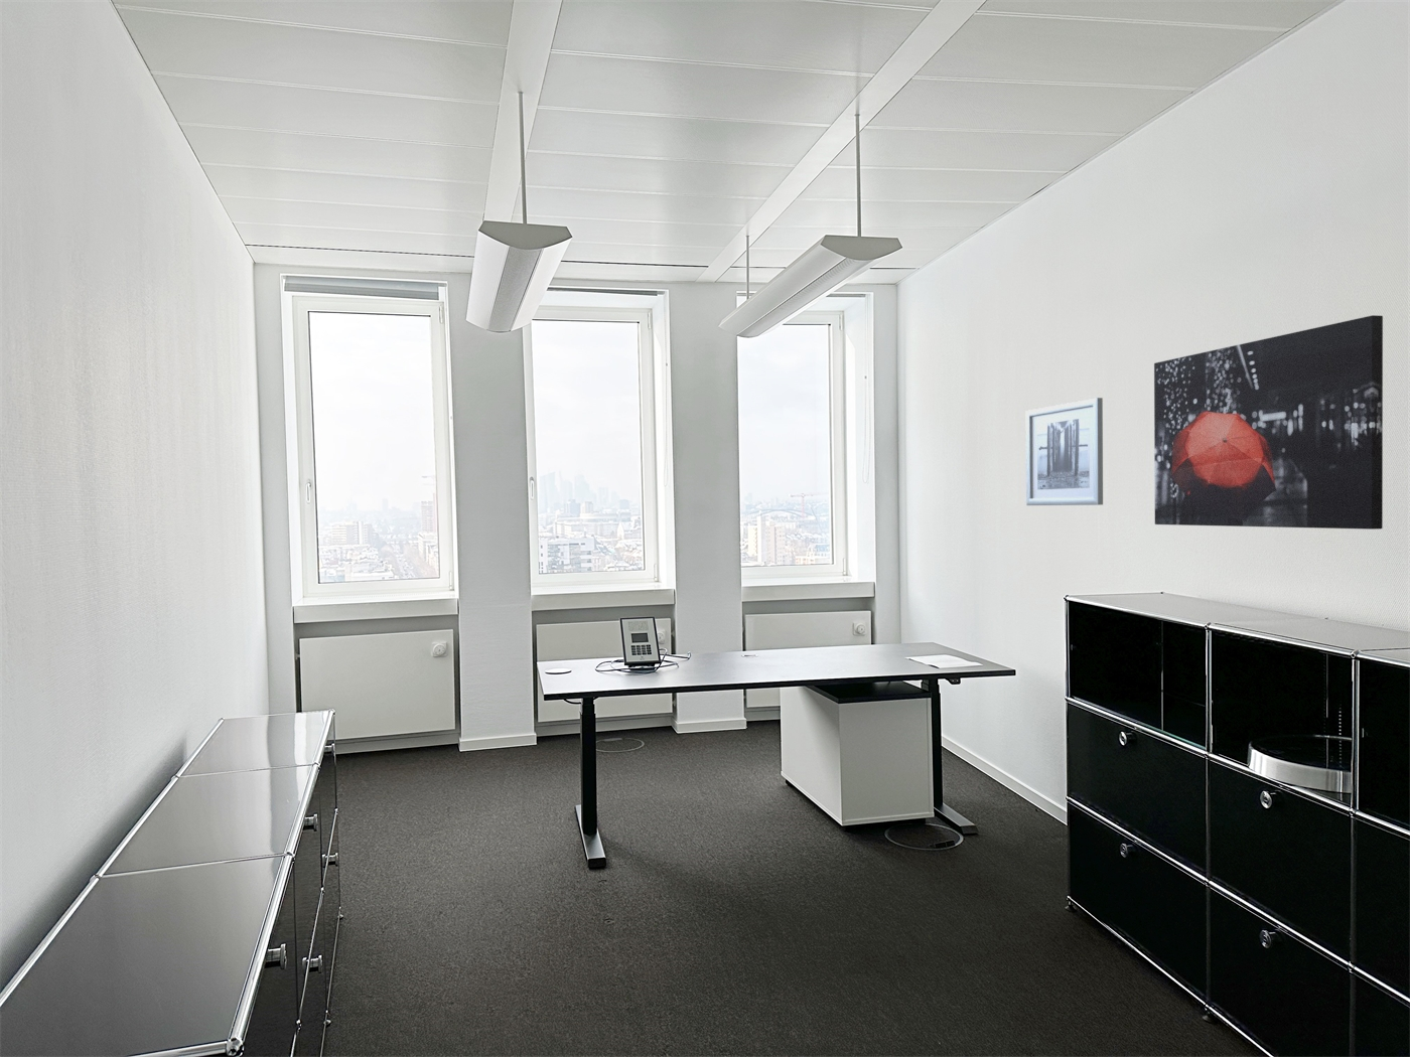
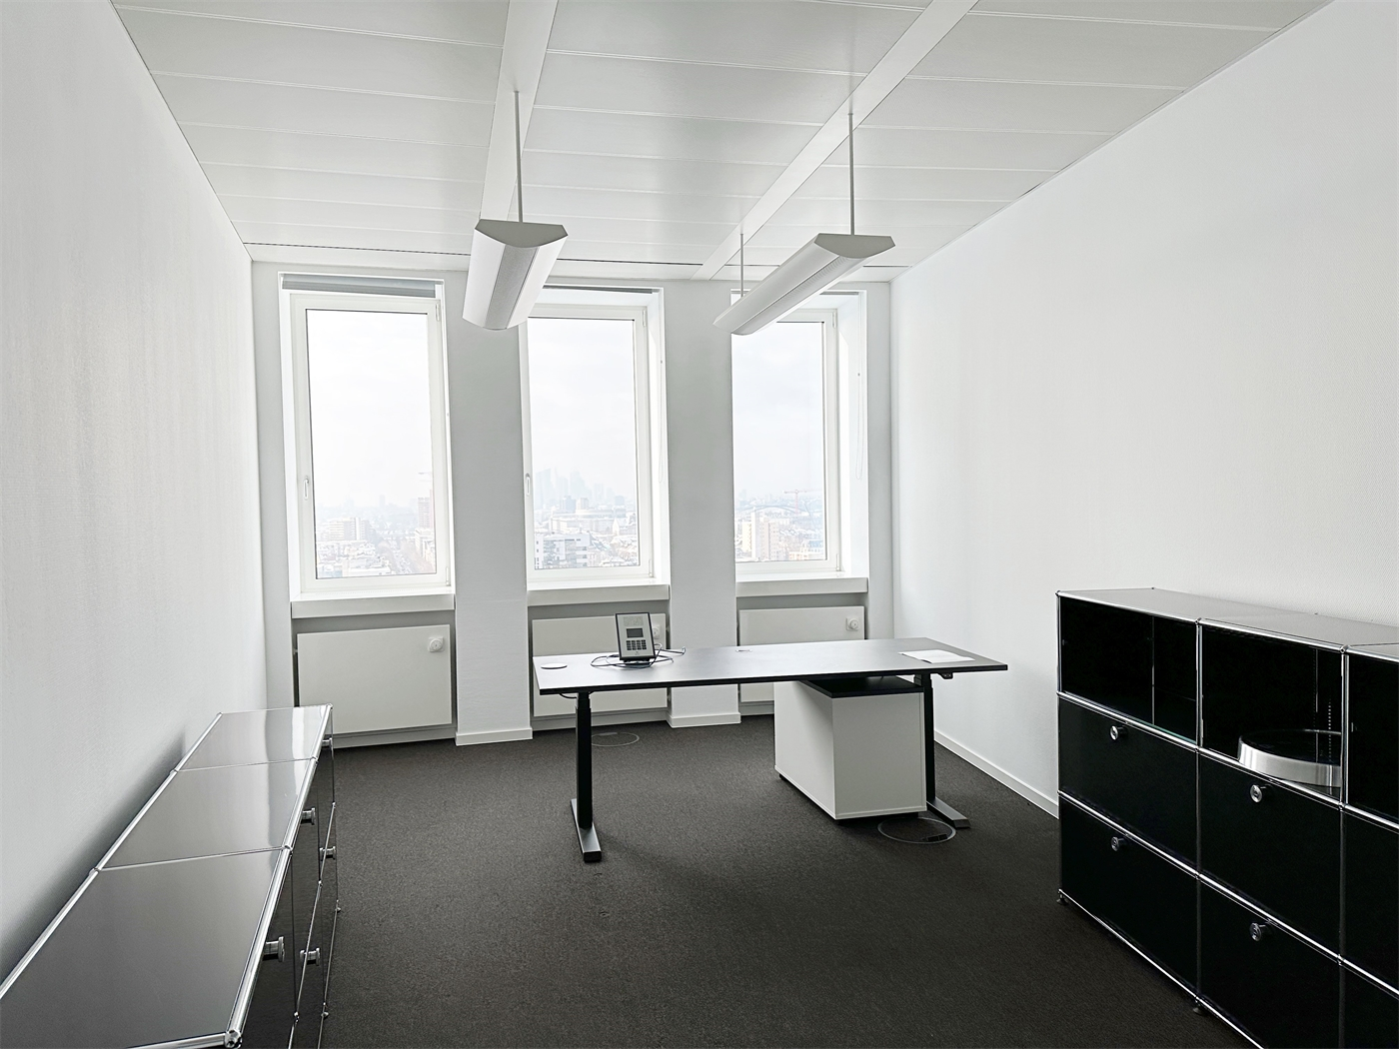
- wall art [1154,314,1383,531]
- wall art [1025,396,1104,506]
